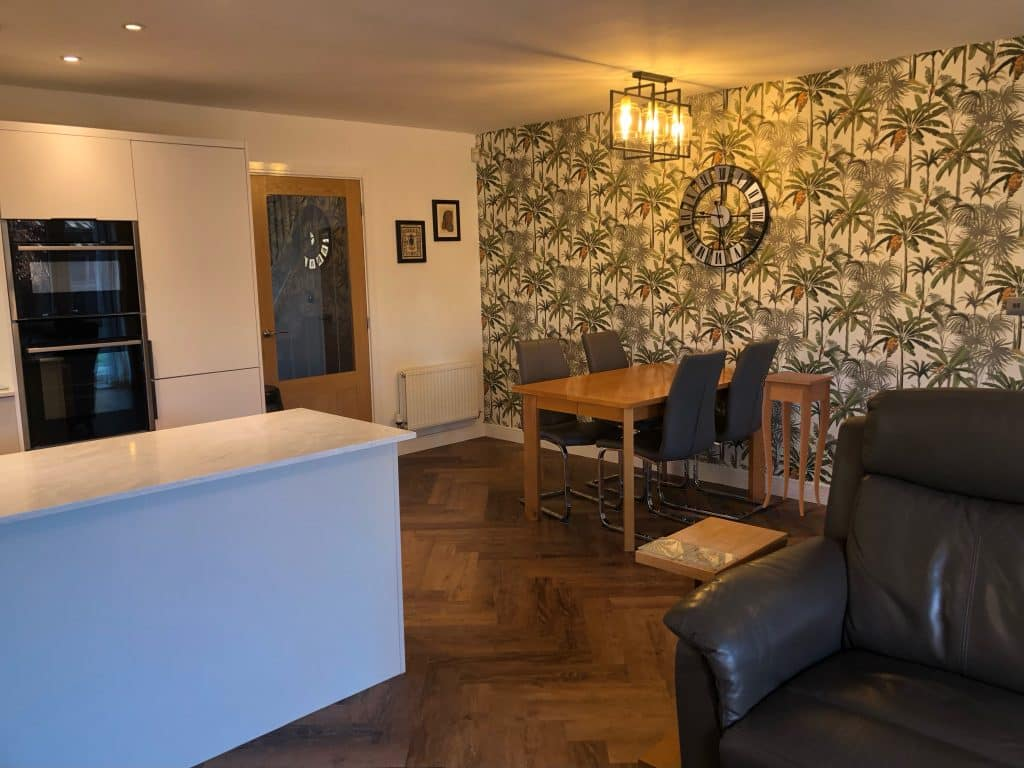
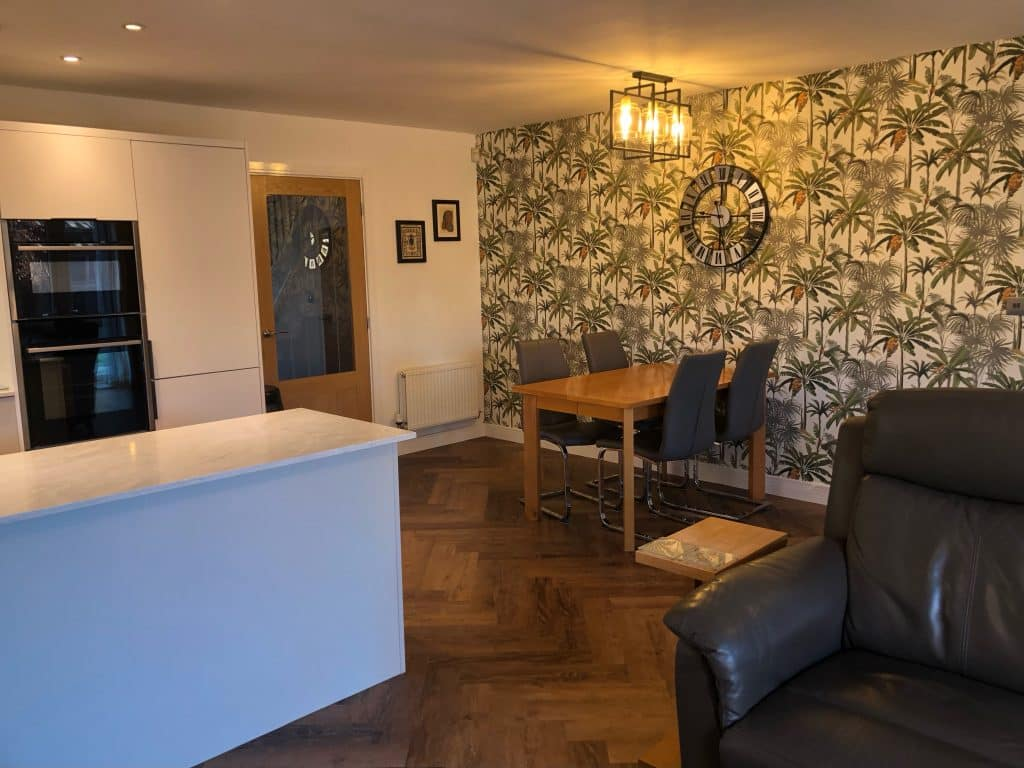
- side table [761,371,835,517]
